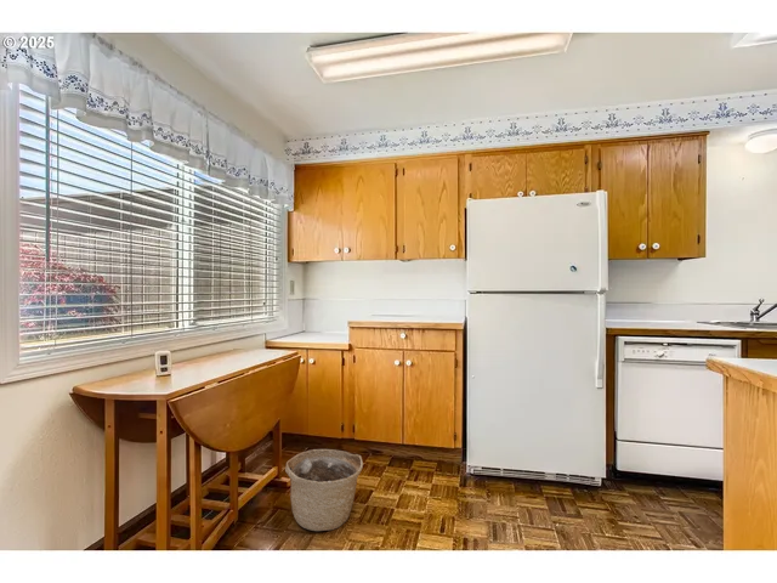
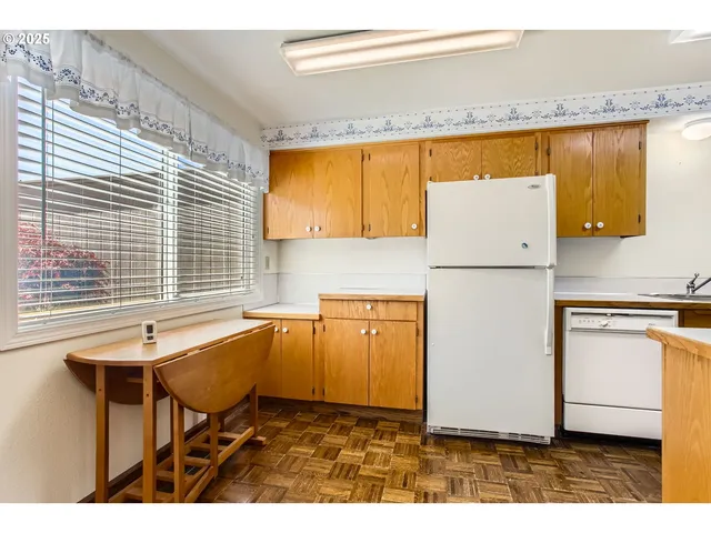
- basket [284,448,364,532]
